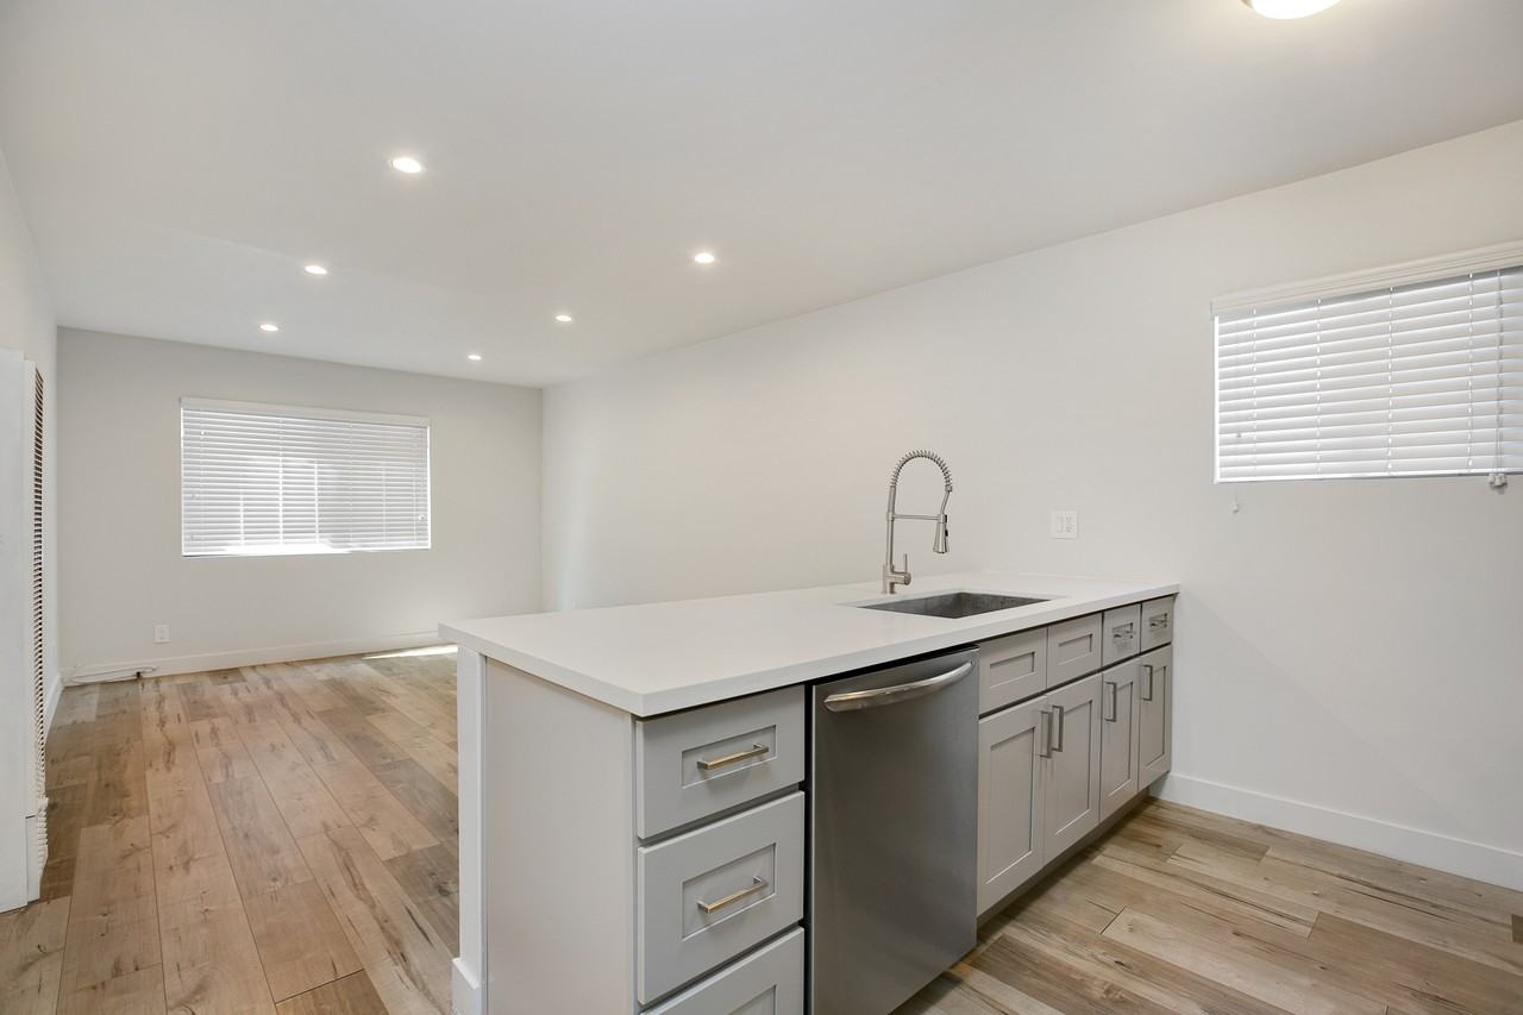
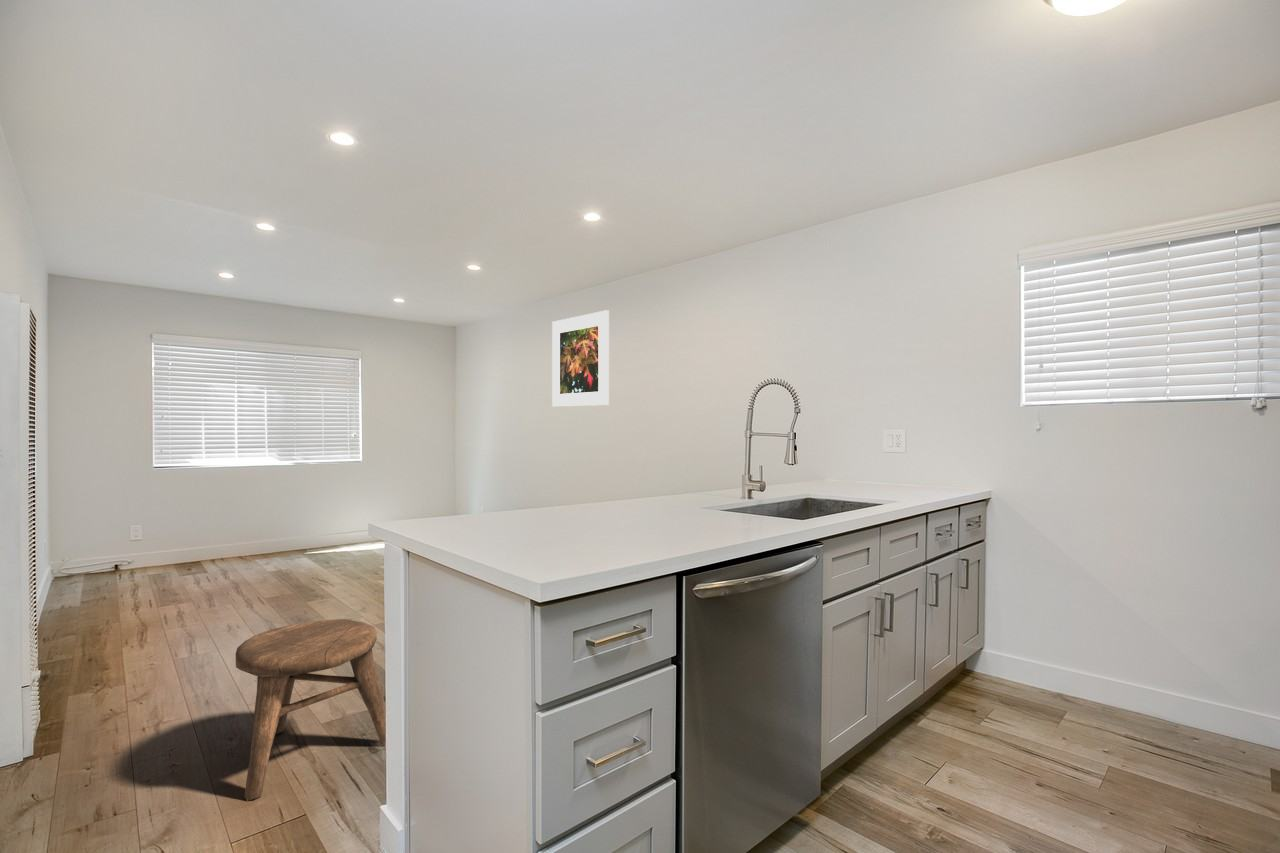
+ stool [235,618,386,801]
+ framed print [551,309,610,408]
